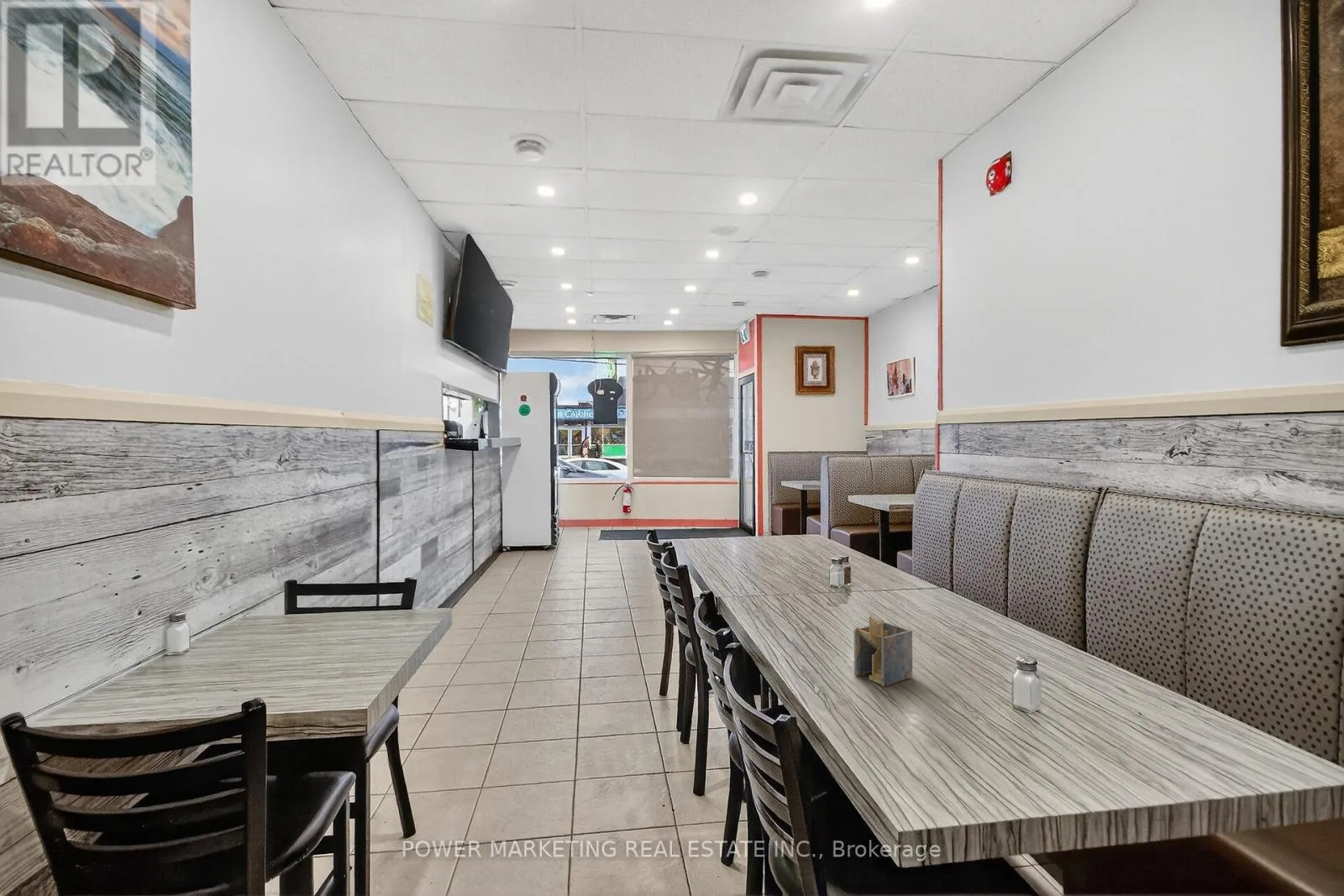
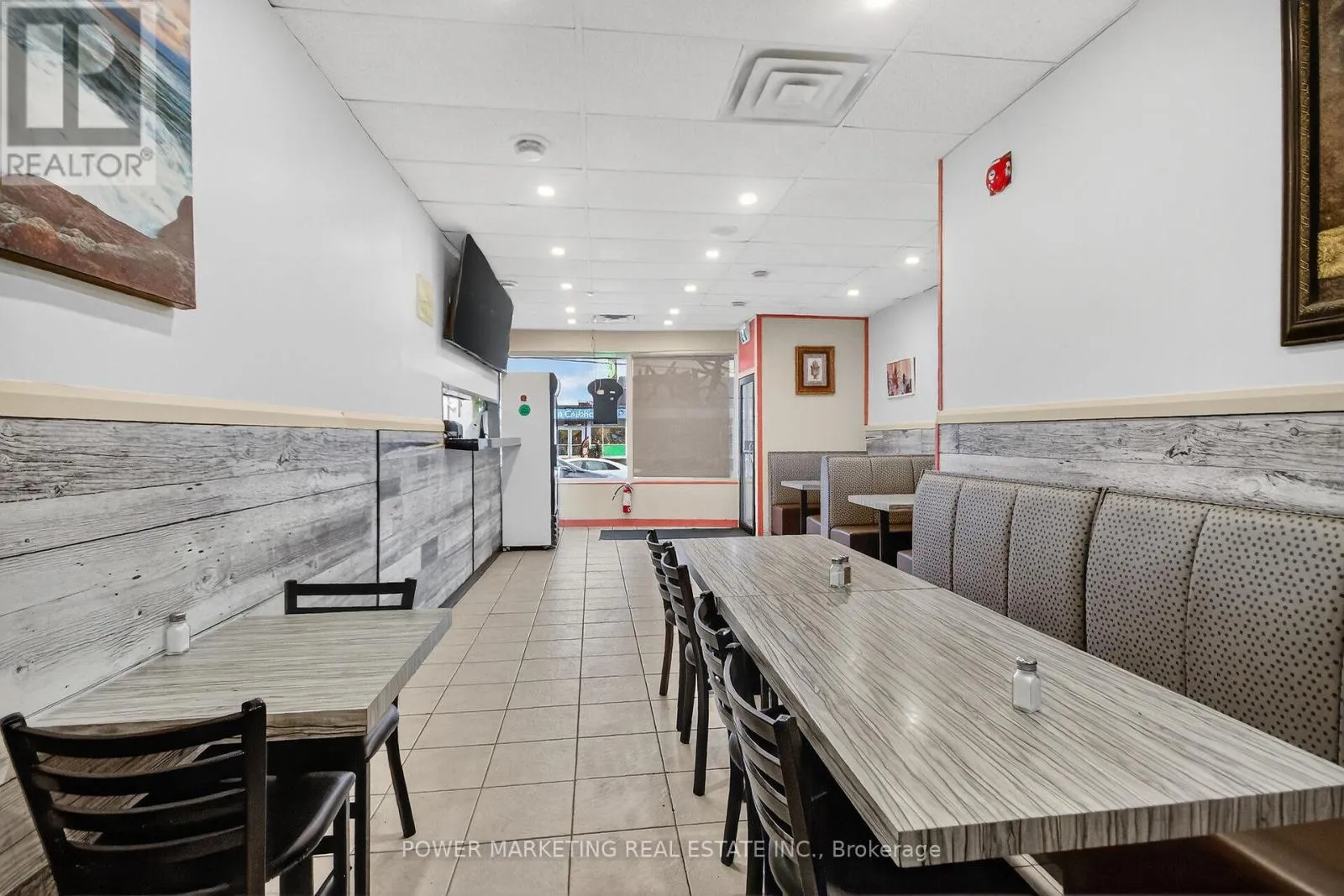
- napkin holder [853,616,913,688]
